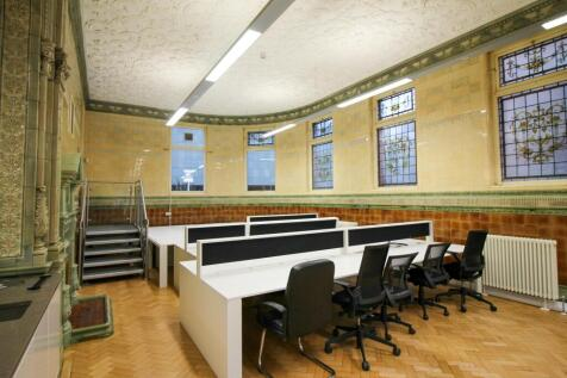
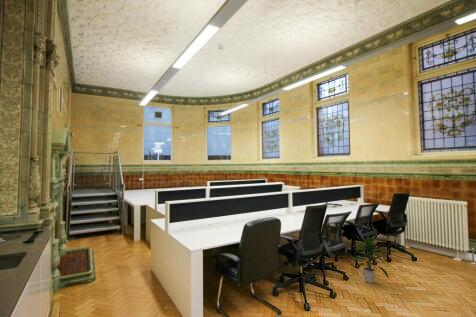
+ indoor plant [351,234,390,284]
